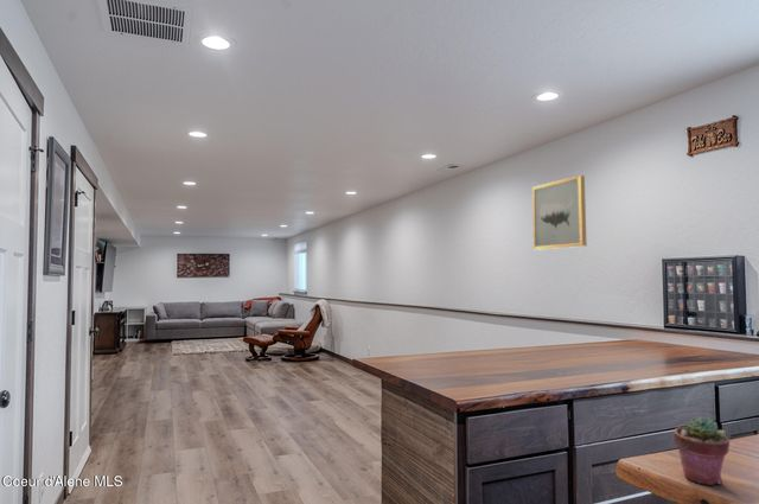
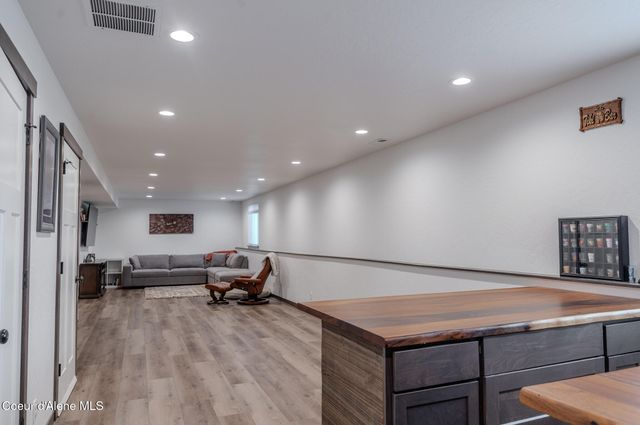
- potted succulent [672,415,731,486]
- wall art [531,174,588,251]
